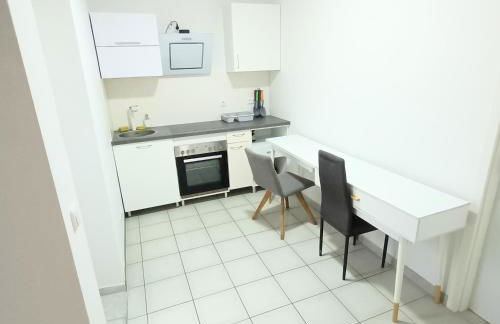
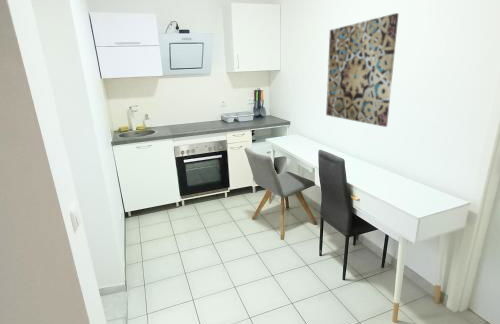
+ wall art [325,12,400,128]
